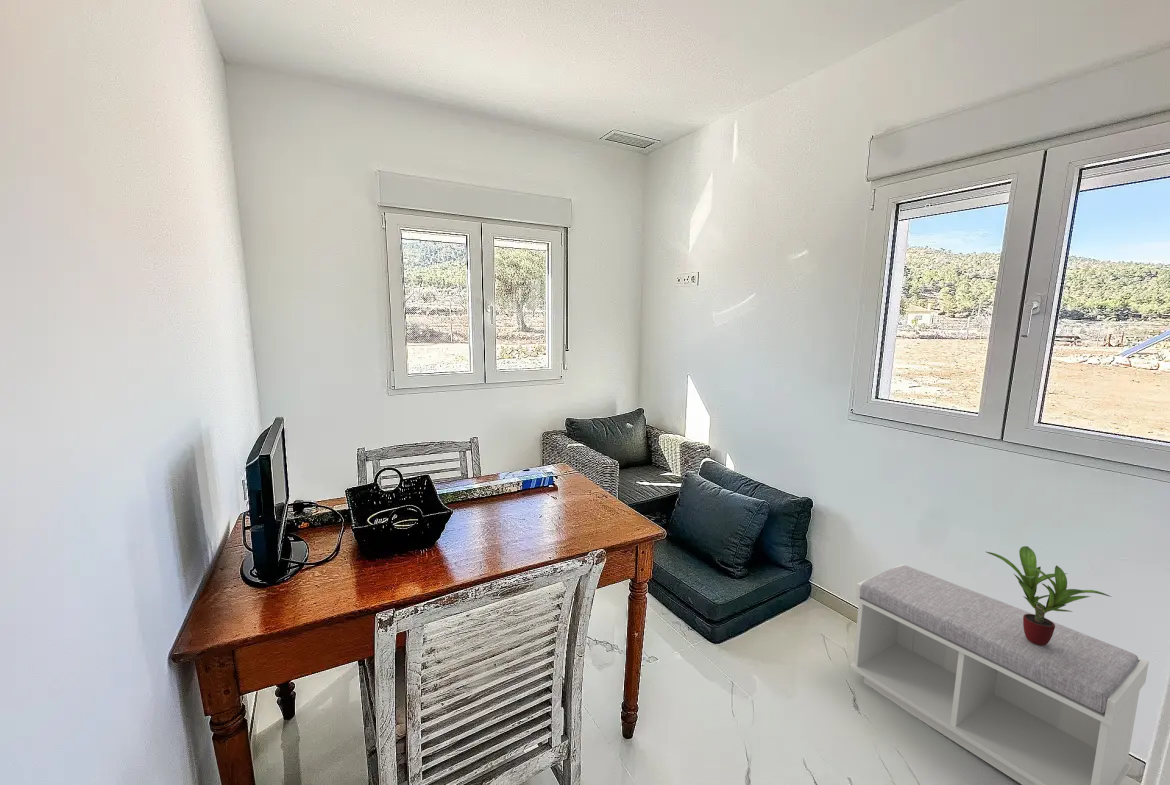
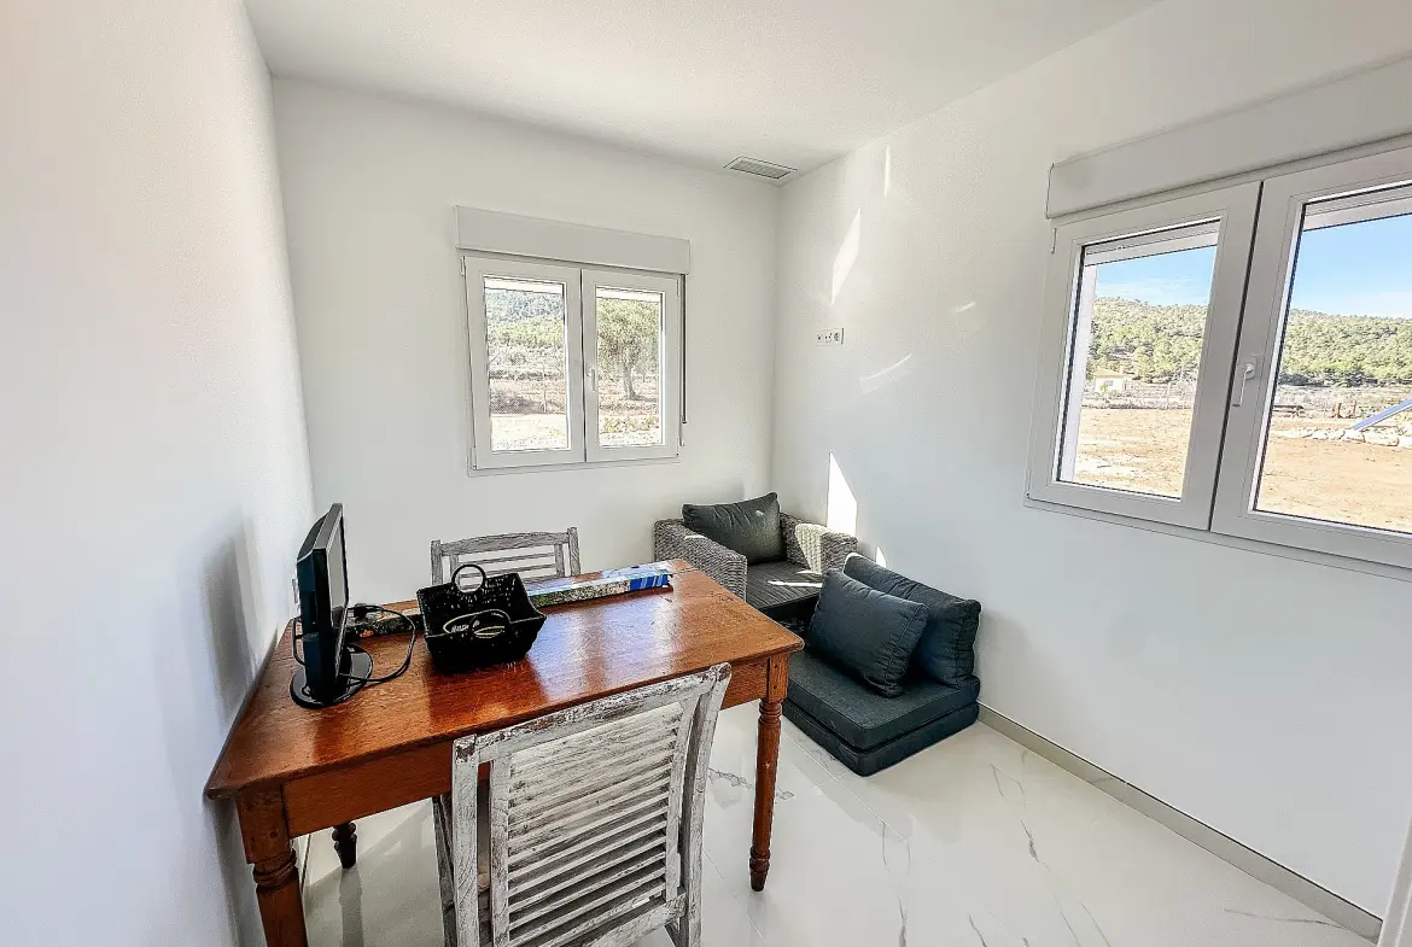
- bench [849,563,1150,785]
- potted plant [986,545,1112,645]
